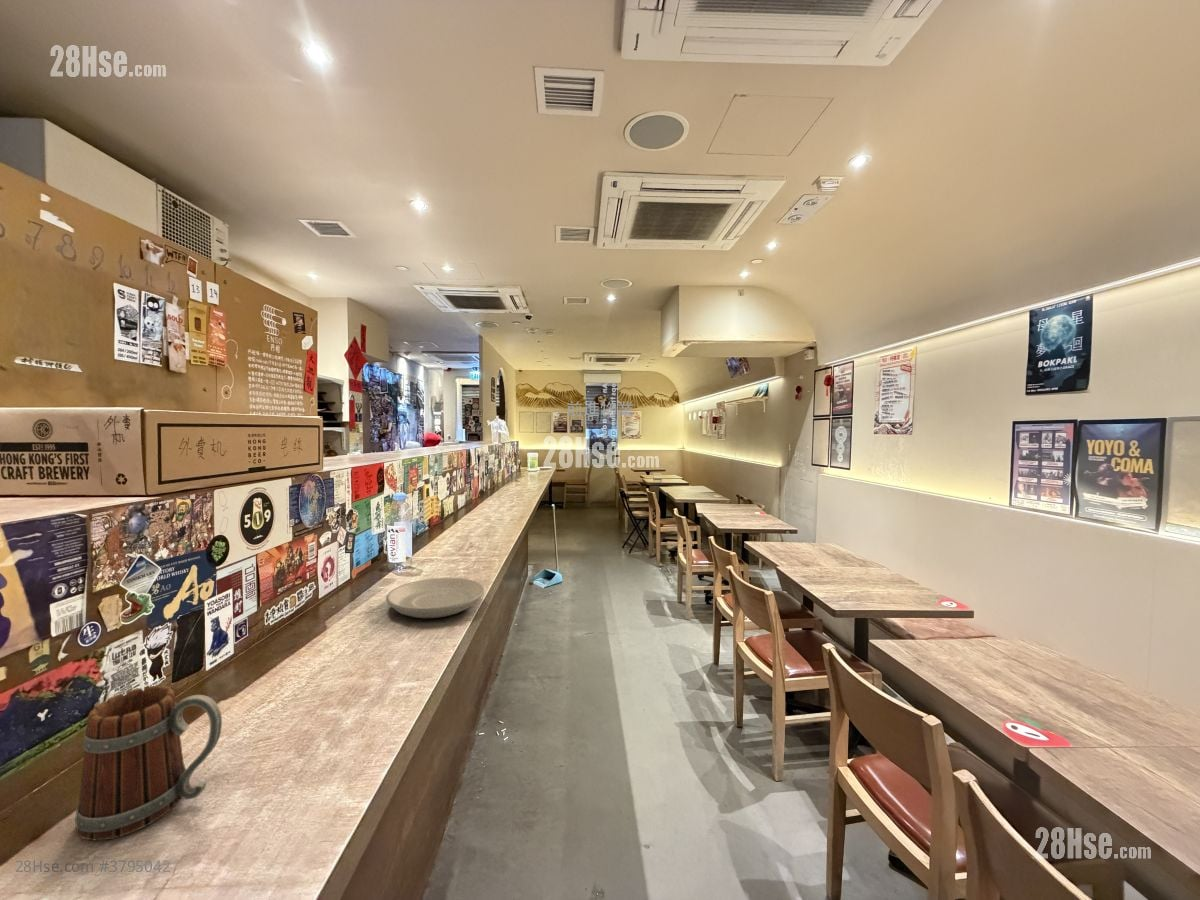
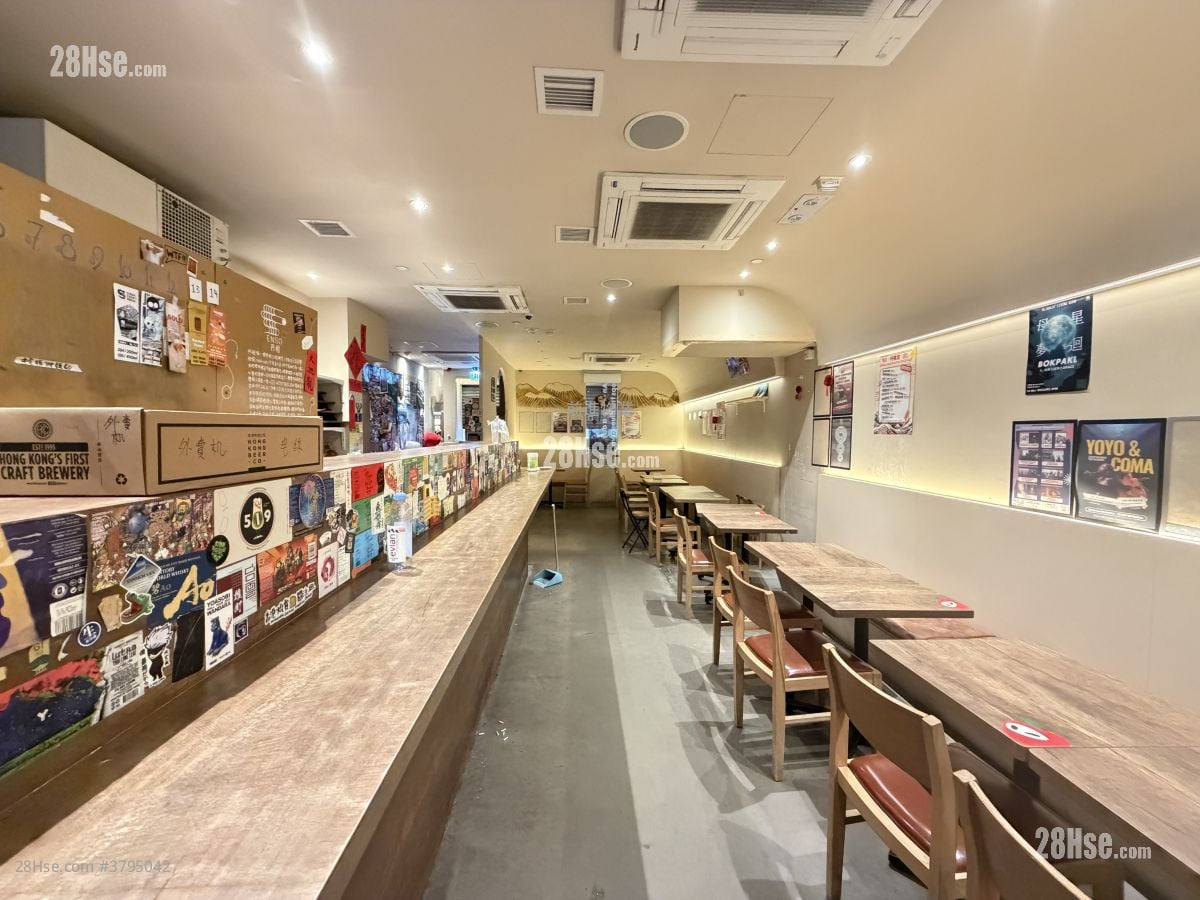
- beer mug [74,685,223,842]
- plate [385,577,485,619]
